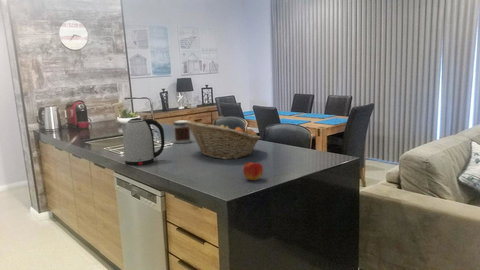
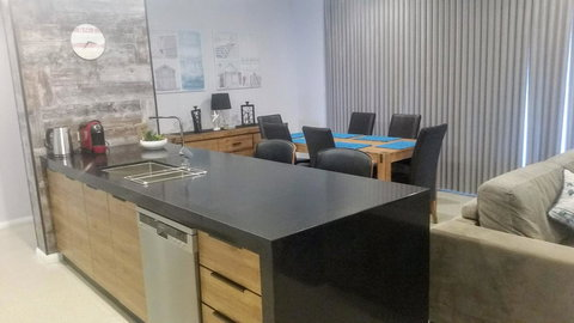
- kettle [120,117,166,167]
- fruit basket [185,120,262,160]
- apple [242,161,264,182]
- jar [172,119,192,144]
